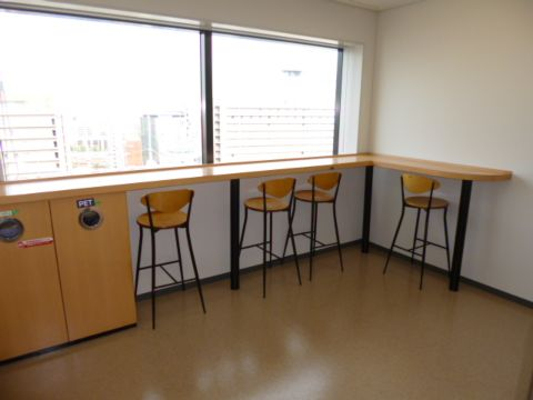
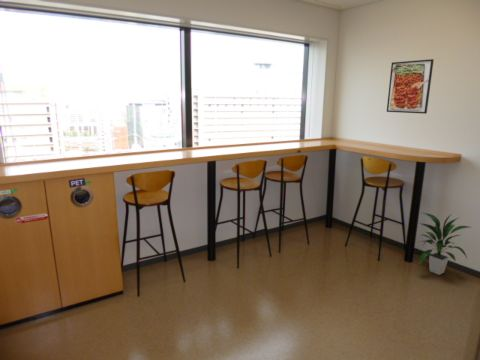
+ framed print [386,58,435,115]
+ indoor plant [418,211,471,276]
